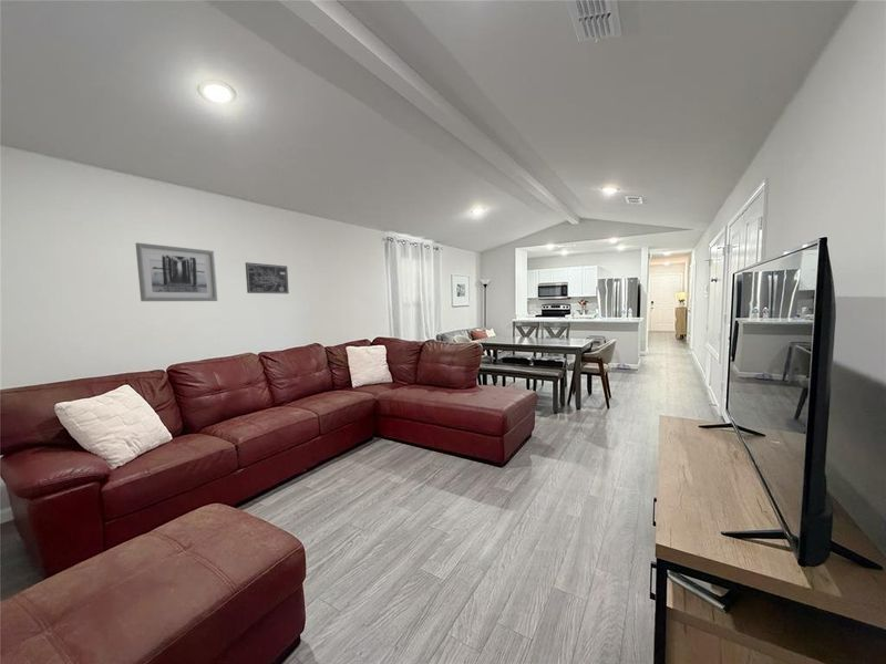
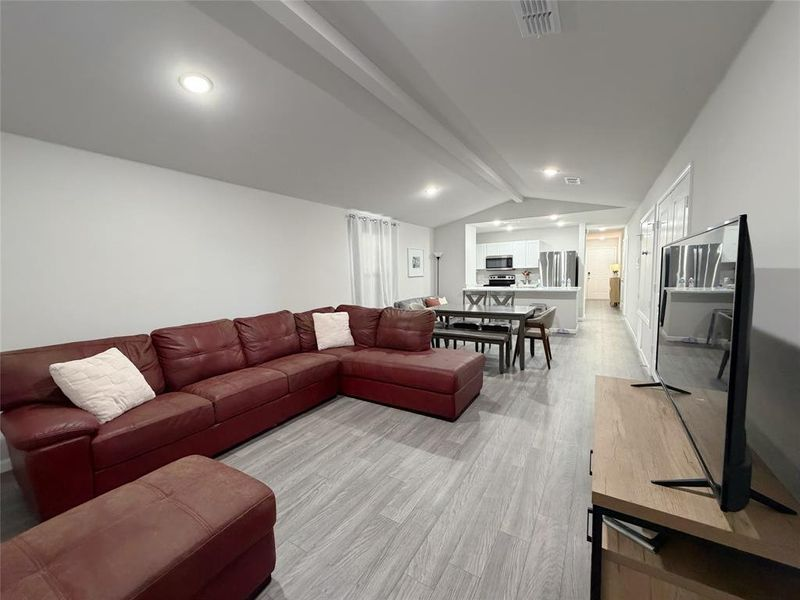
- wall art [135,241,219,302]
- wall art [245,261,290,294]
